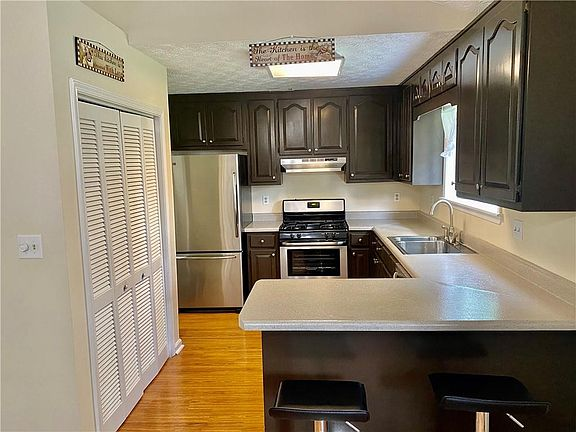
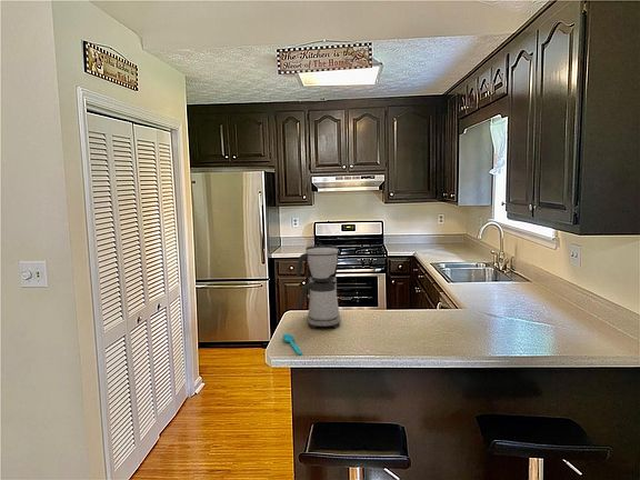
+ coffee maker [296,244,341,329]
+ spoon [282,333,303,356]
